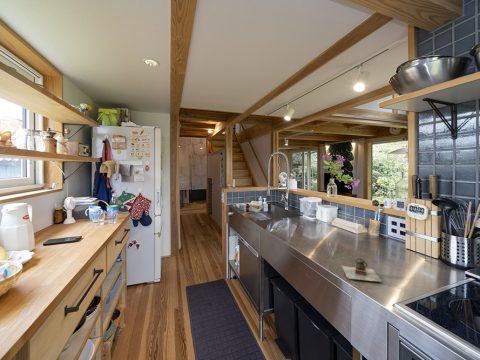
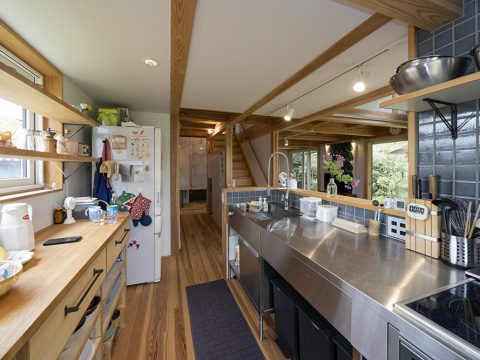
- teapot [341,257,383,283]
